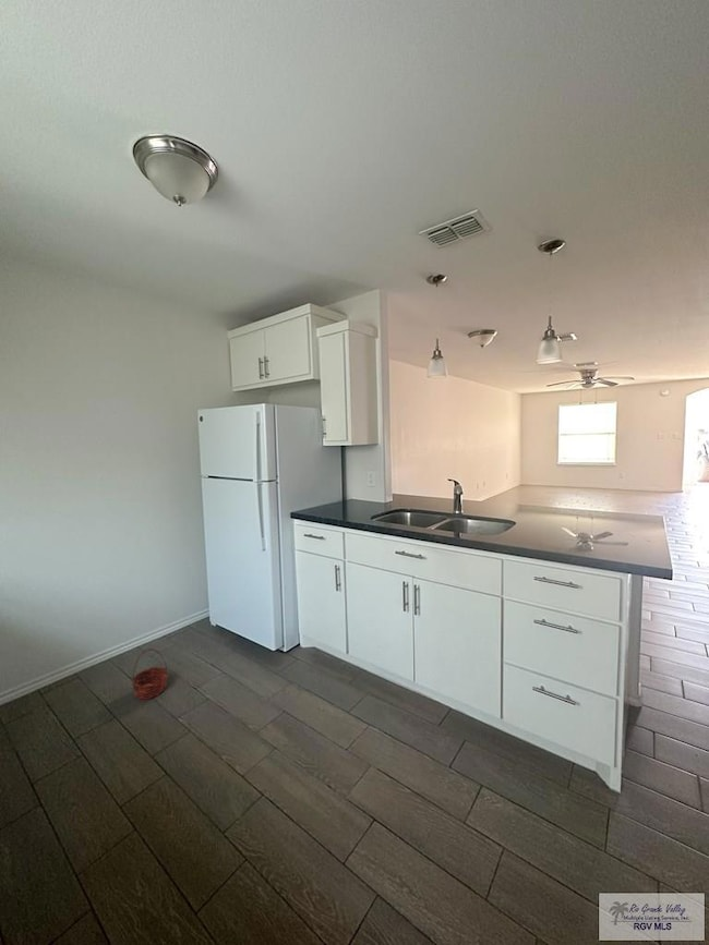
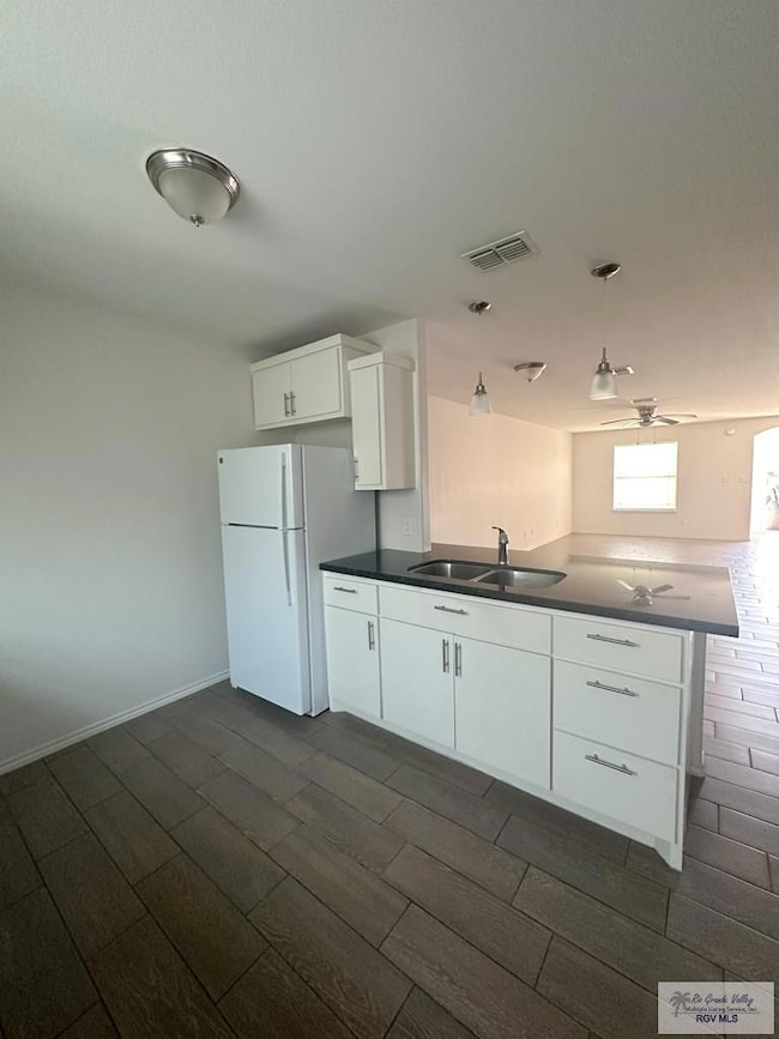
- basket [131,647,169,701]
